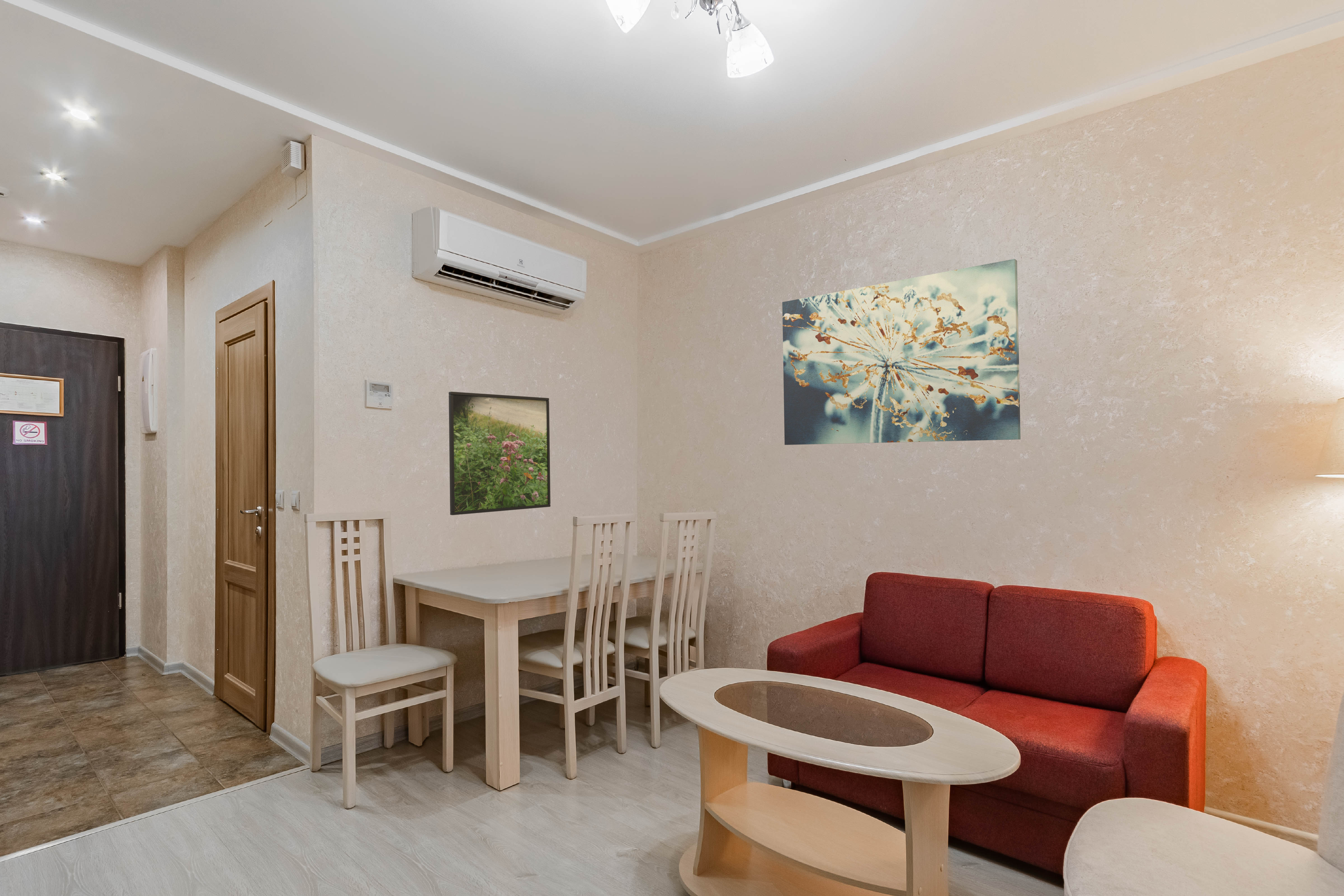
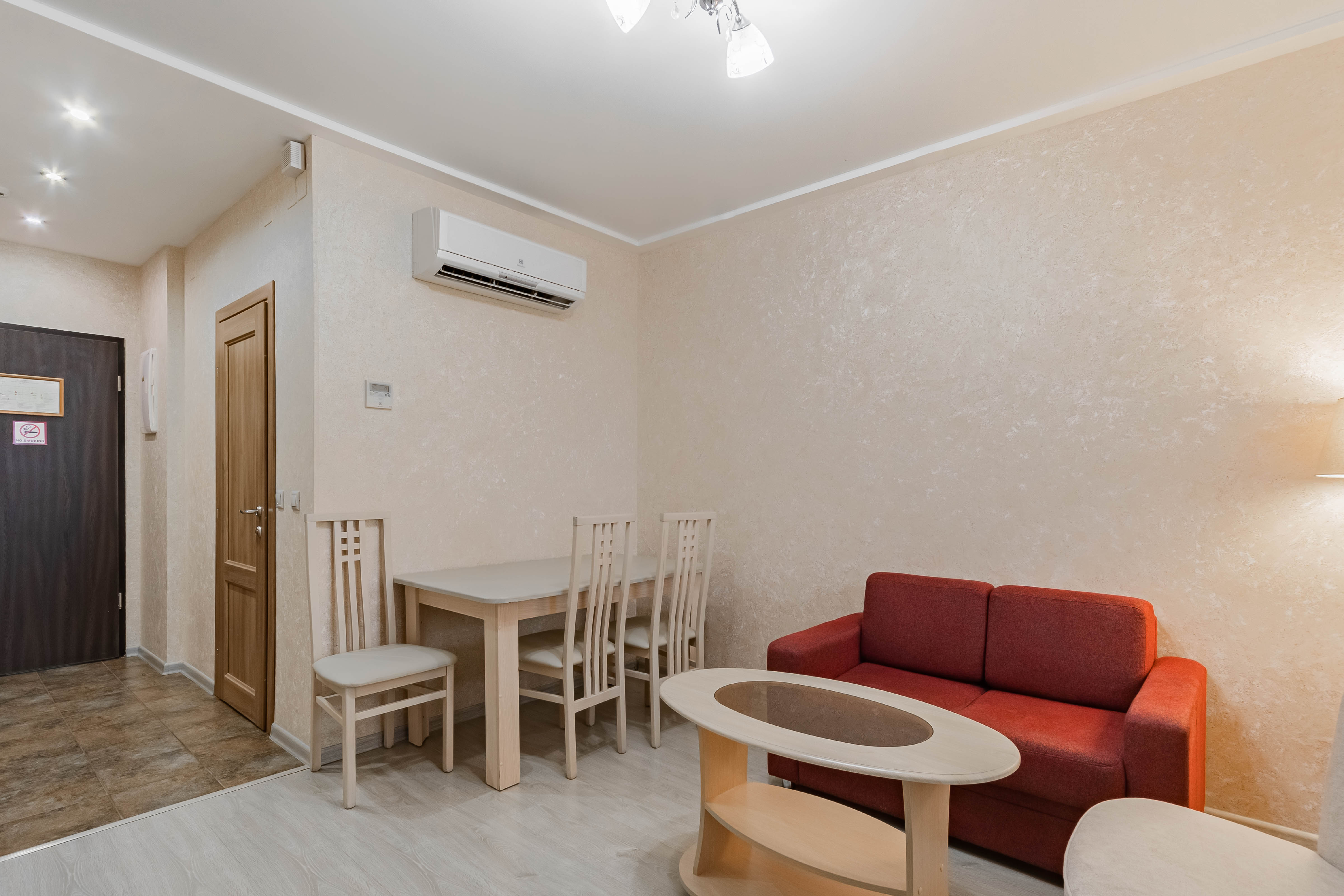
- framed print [448,391,551,515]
- wall art [782,259,1021,445]
